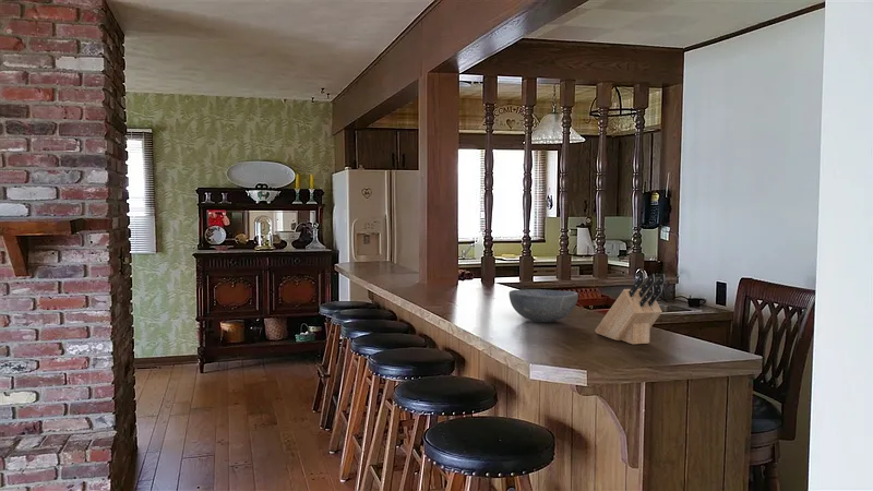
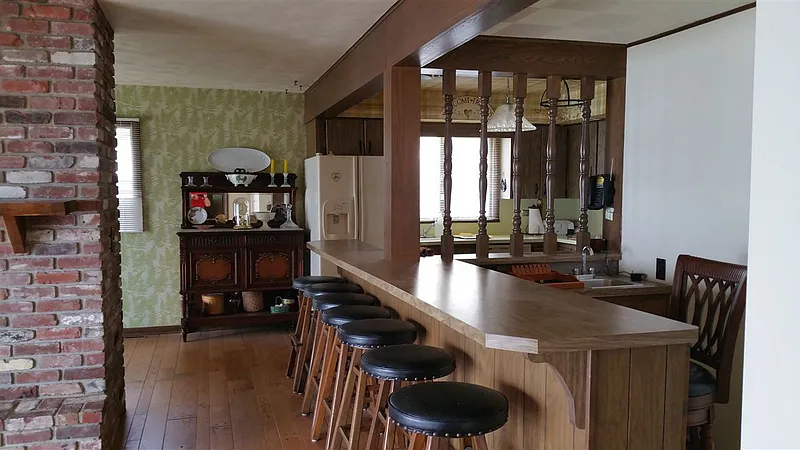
- bowl [509,288,579,323]
- knife block [594,273,667,345]
